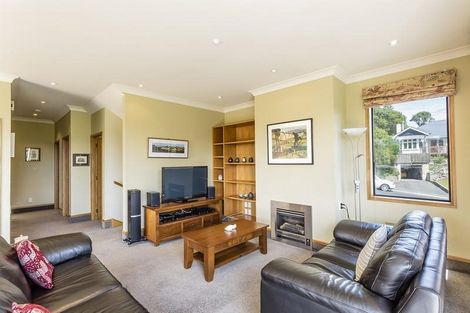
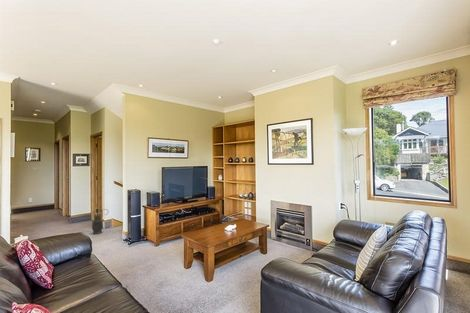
+ lantern [91,208,110,235]
